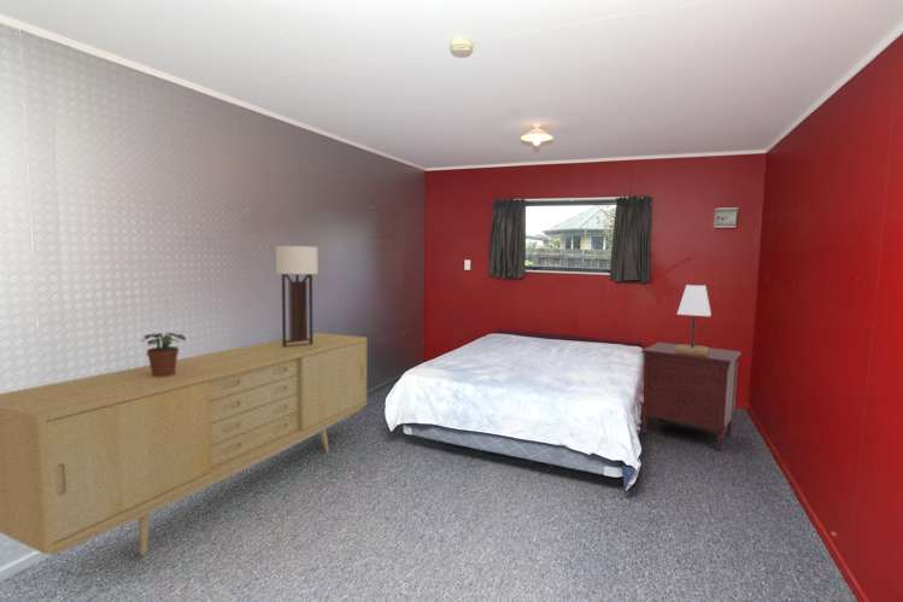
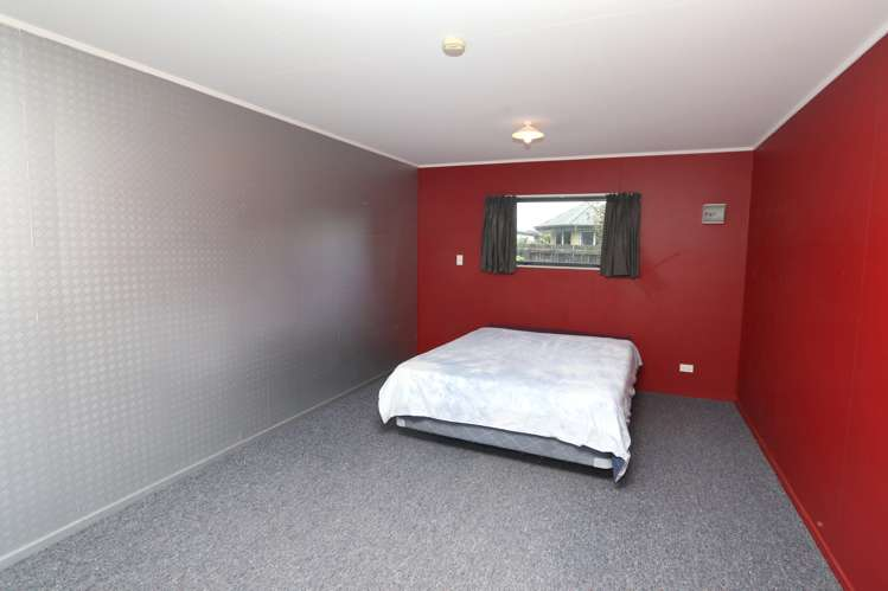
- potted plant [140,332,187,376]
- lamp [675,284,713,356]
- wall sconce [275,245,319,347]
- sideboard [0,332,368,556]
- dresser [640,341,743,452]
